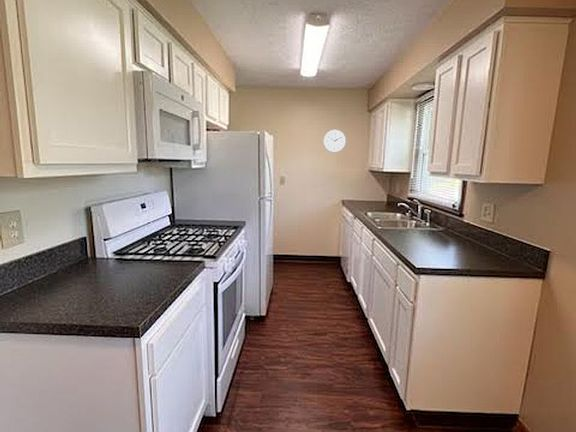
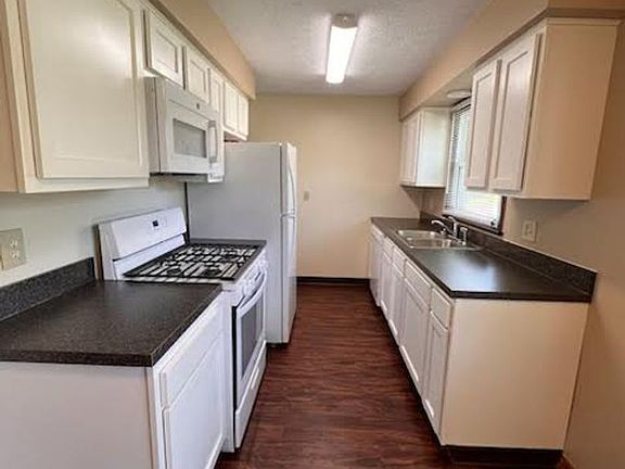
- wall clock [323,129,347,154]
